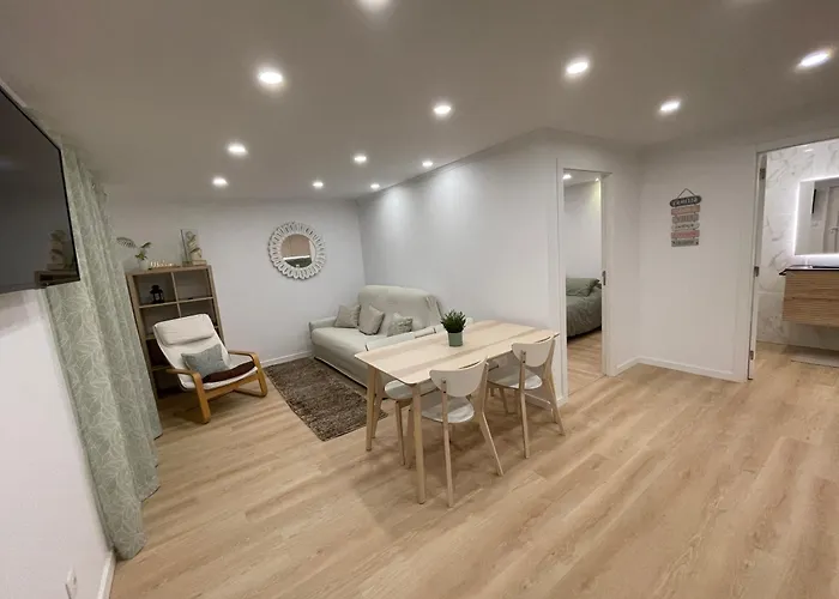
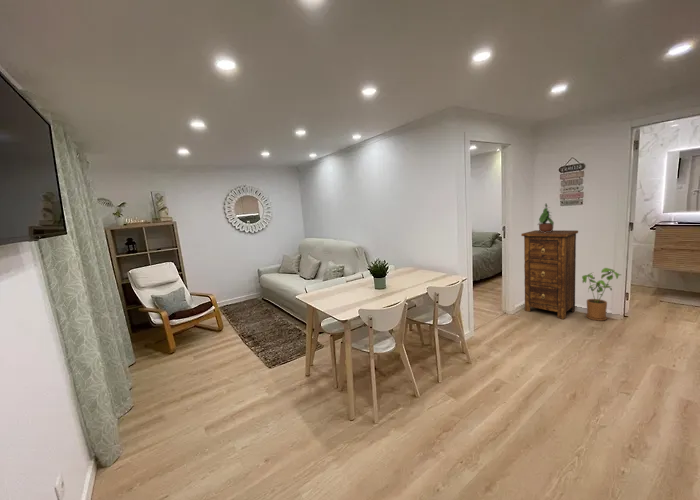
+ potted plant [537,203,555,233]
+ cabinet [520,229,579,320]
+ house plant [581,267,621,322]
